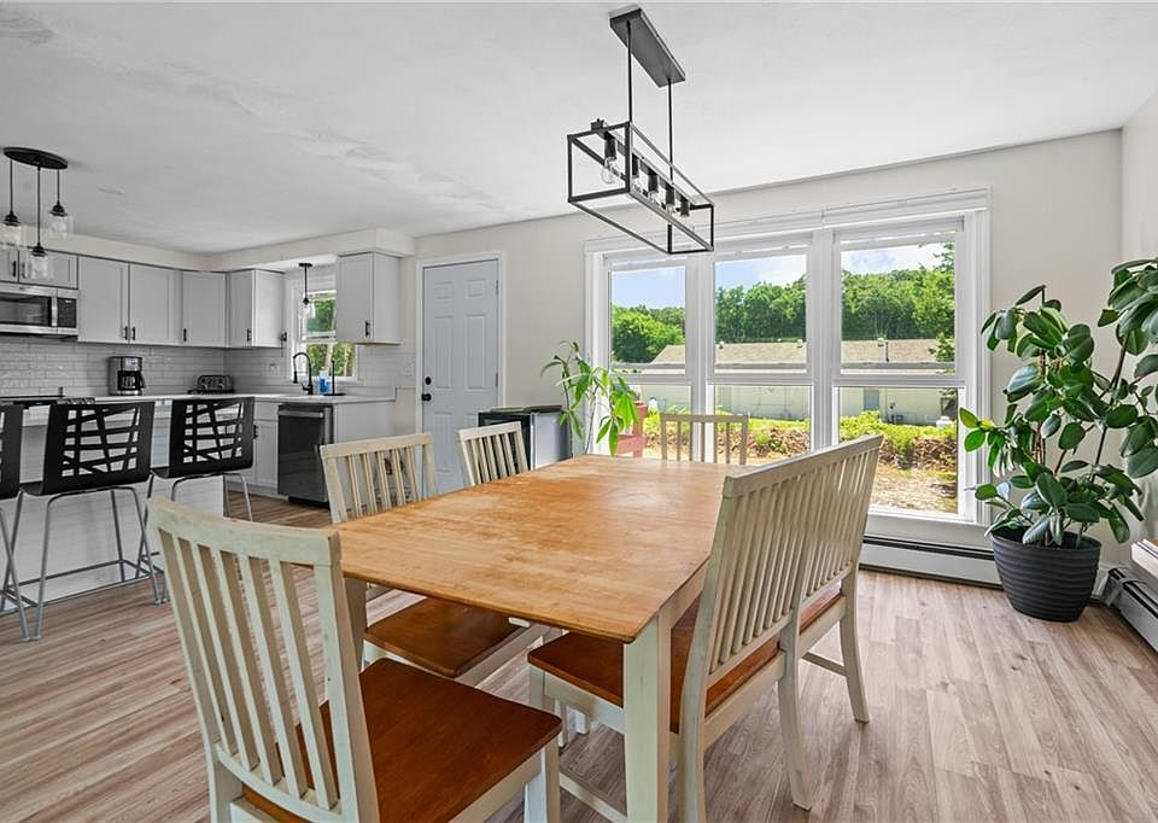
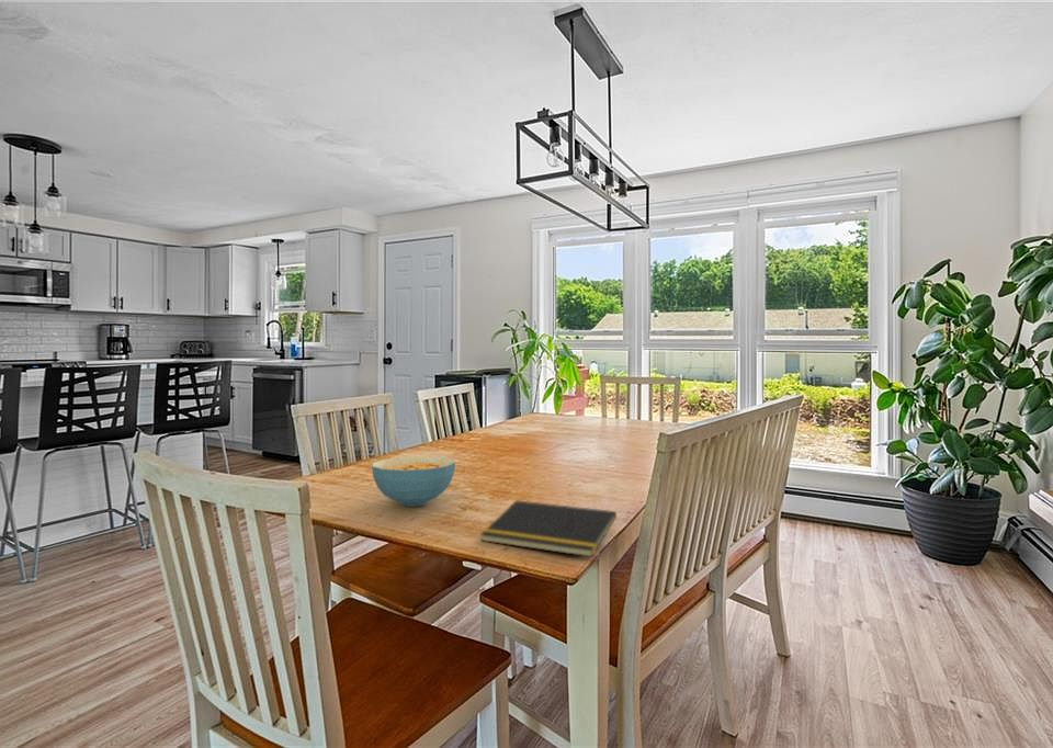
+ notepad [479,499,618,558]
+ cereal bowl [371,455,456,508]
